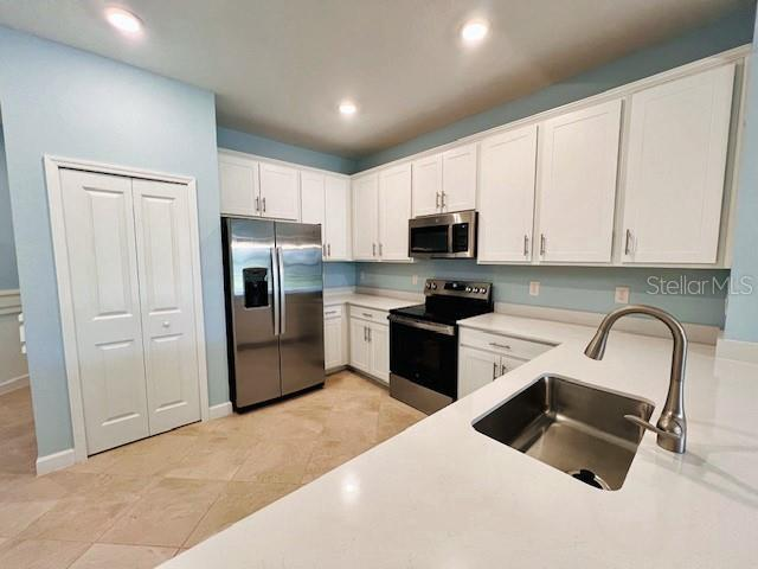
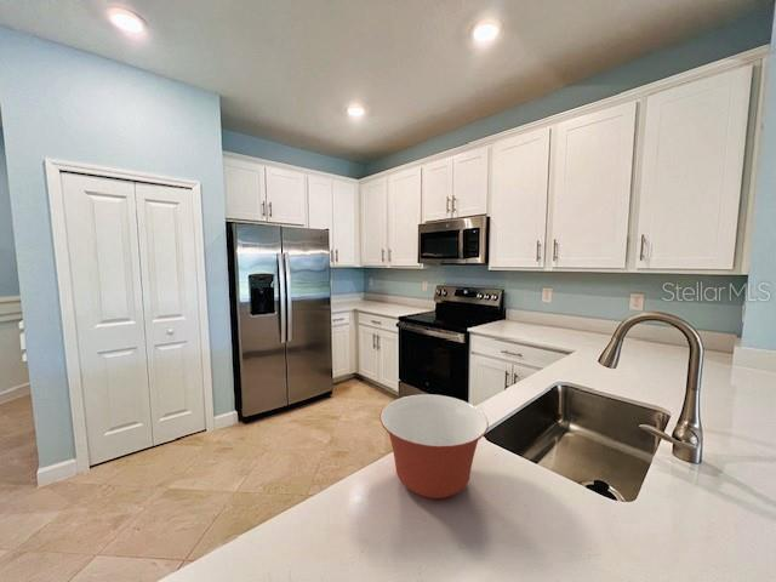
+ mixing bowl [378,393,490,500]
